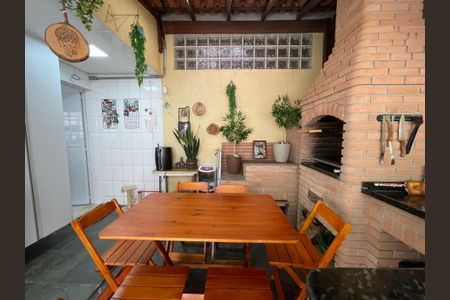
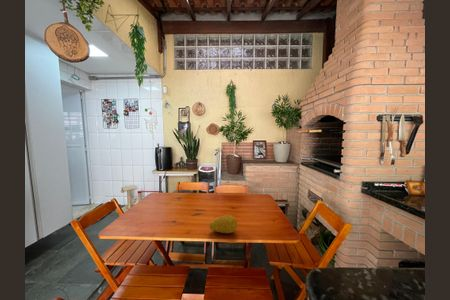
+ fruit [209,214,238,234]
